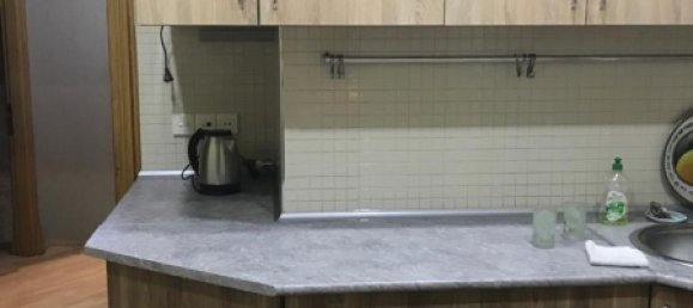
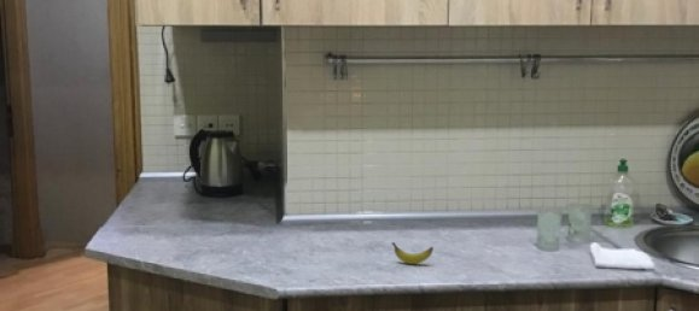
+ banana [391,241,435,265]
